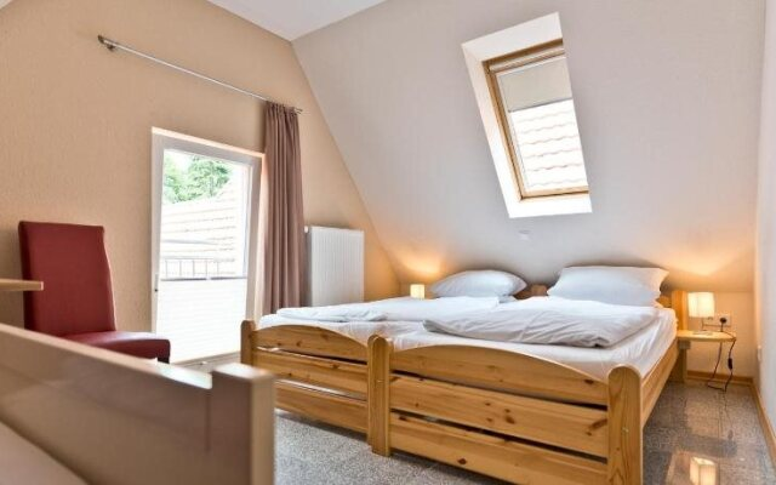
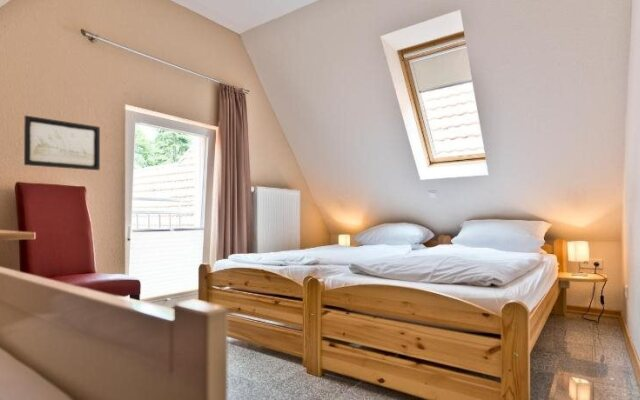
+ wall art [23,114,101,171]
